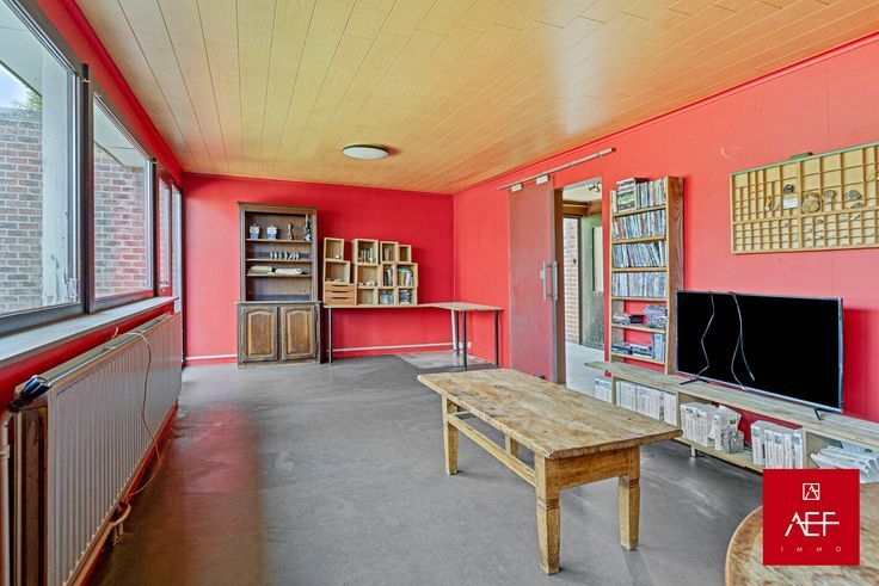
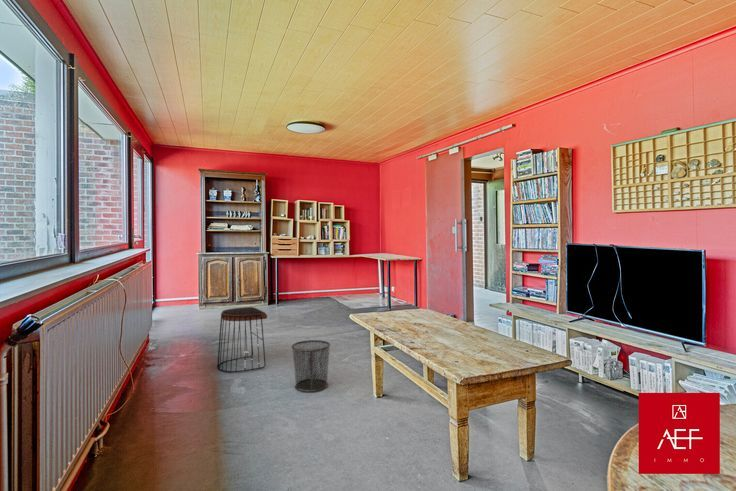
+ waste bin [291,339,331,393]
+ stool [216,306,268,373]
